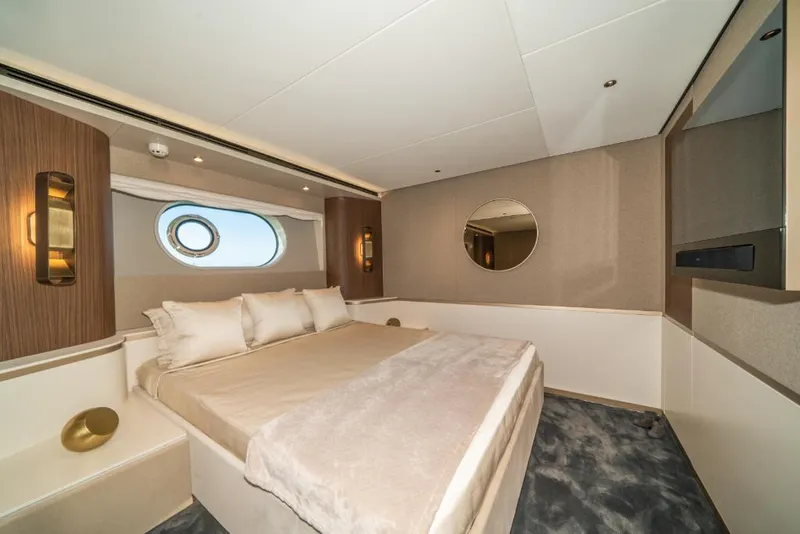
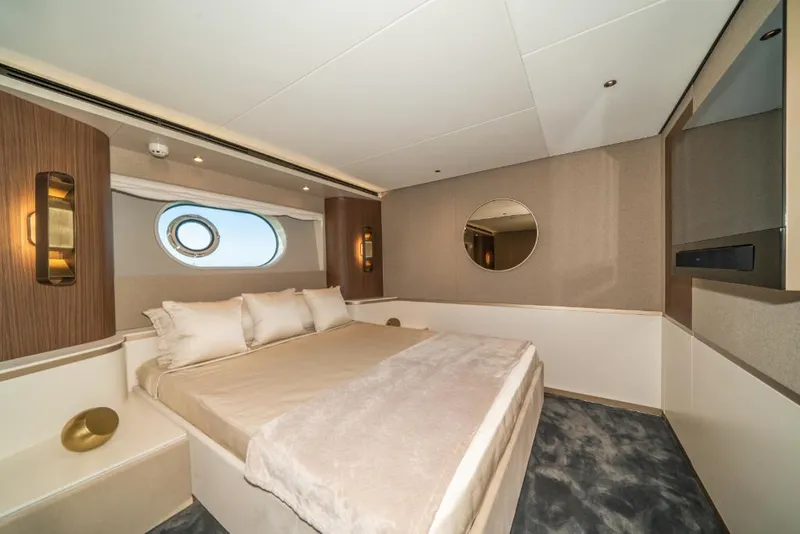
- boots [632,409,666,440]
